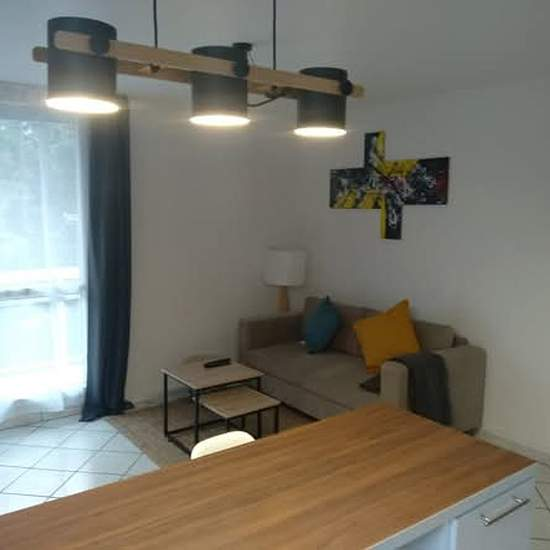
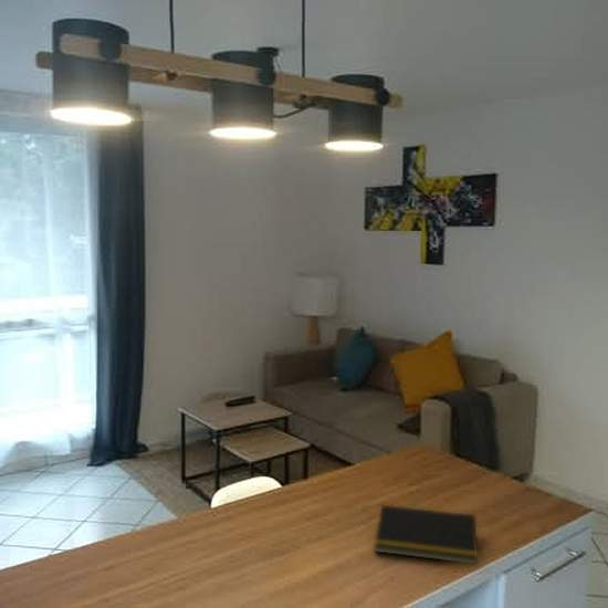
+ notepad [373,504,479,566]
